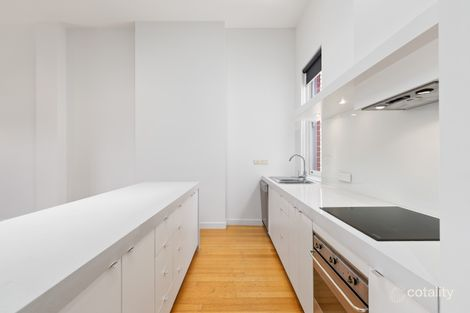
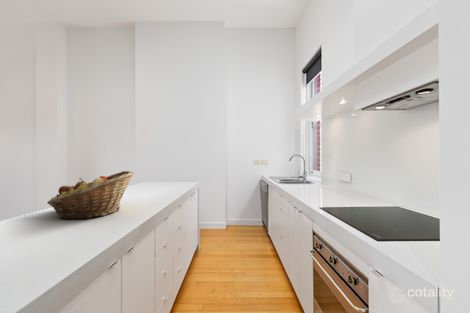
+ fruit basket [46,170,135,220]
